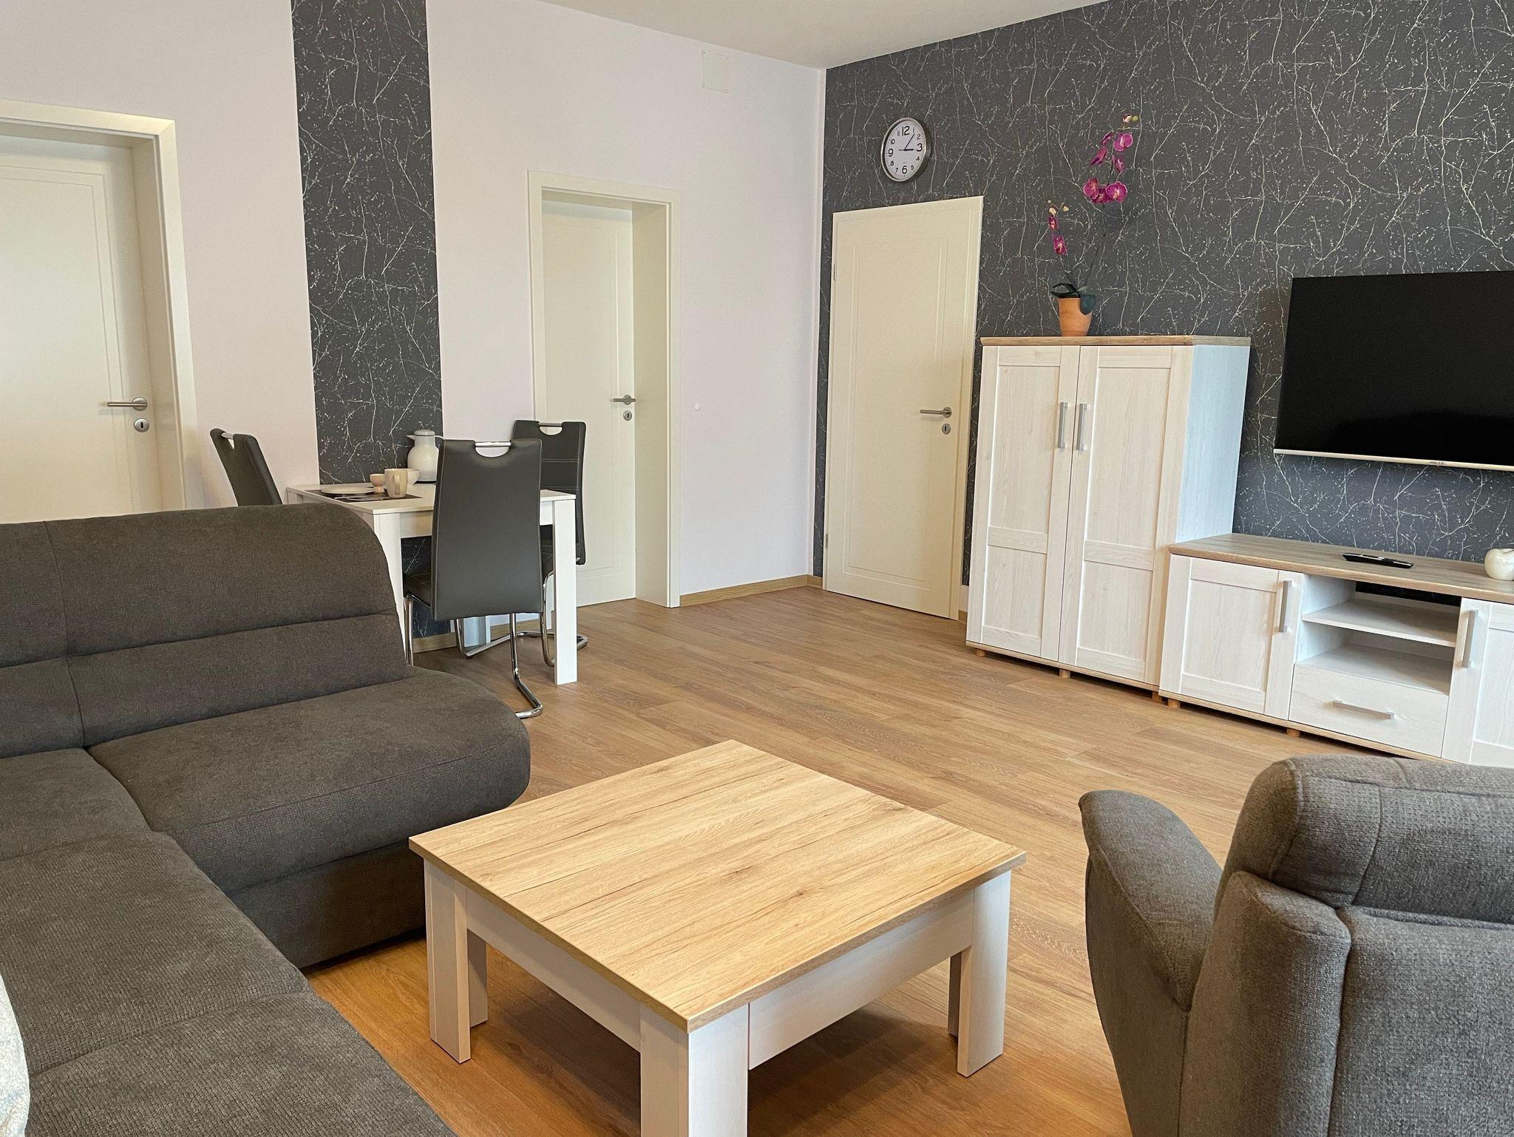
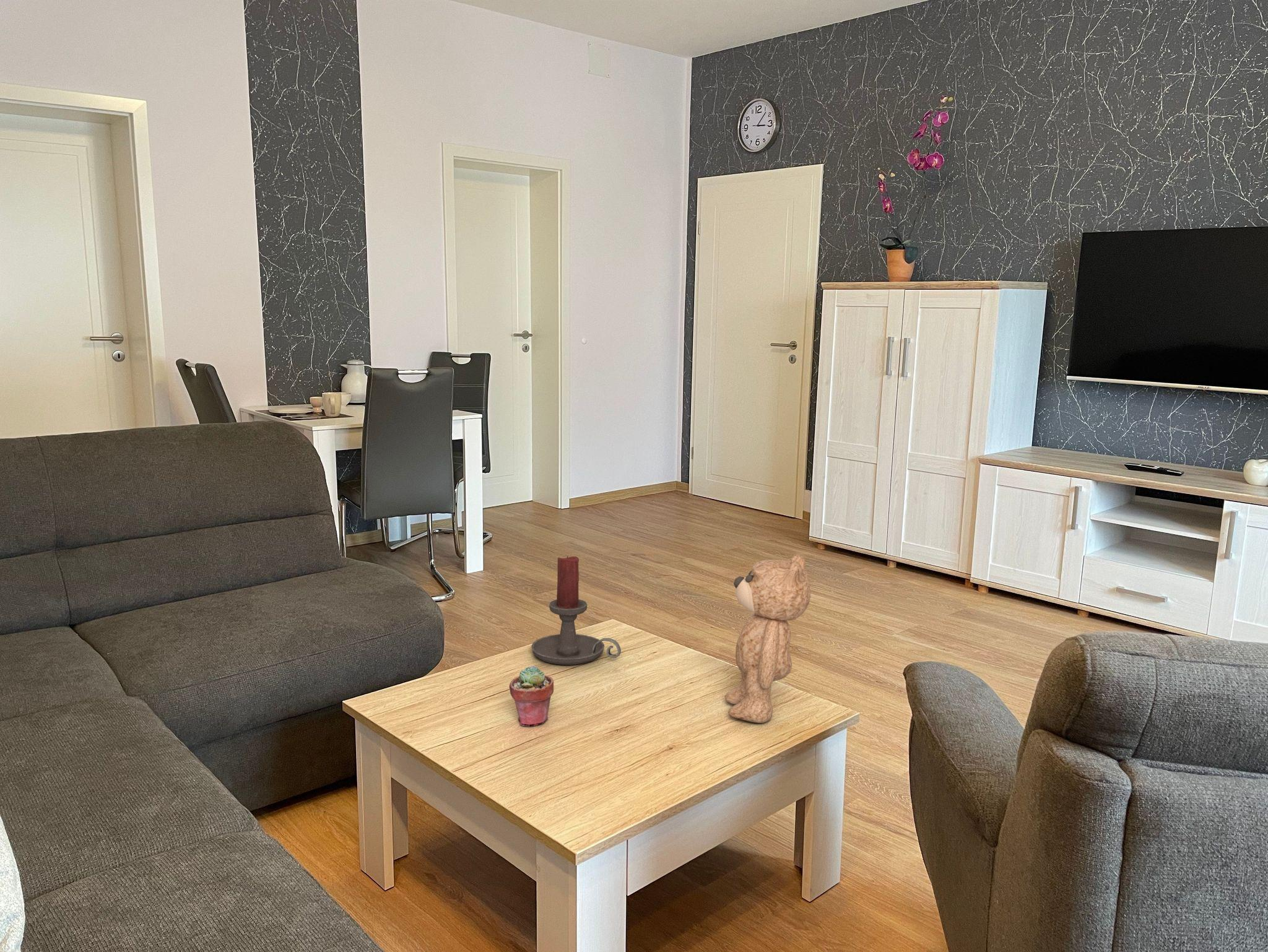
+ potted succulent [509,665,554,727]
+ candle holder [531,555,622,665]
+ teddy bear [724,553,811,724]
